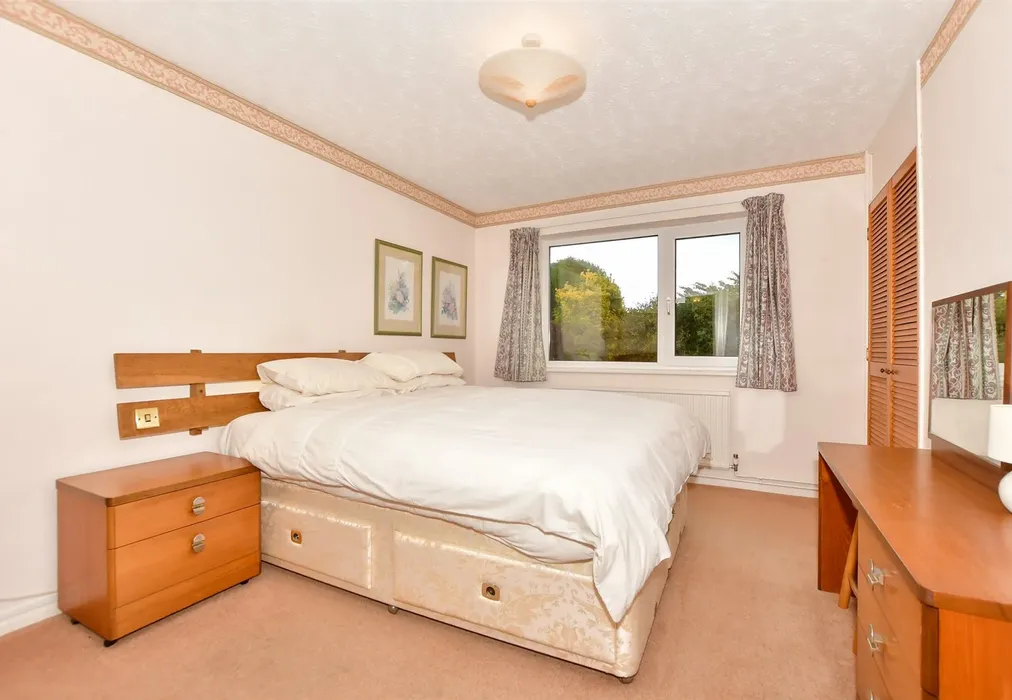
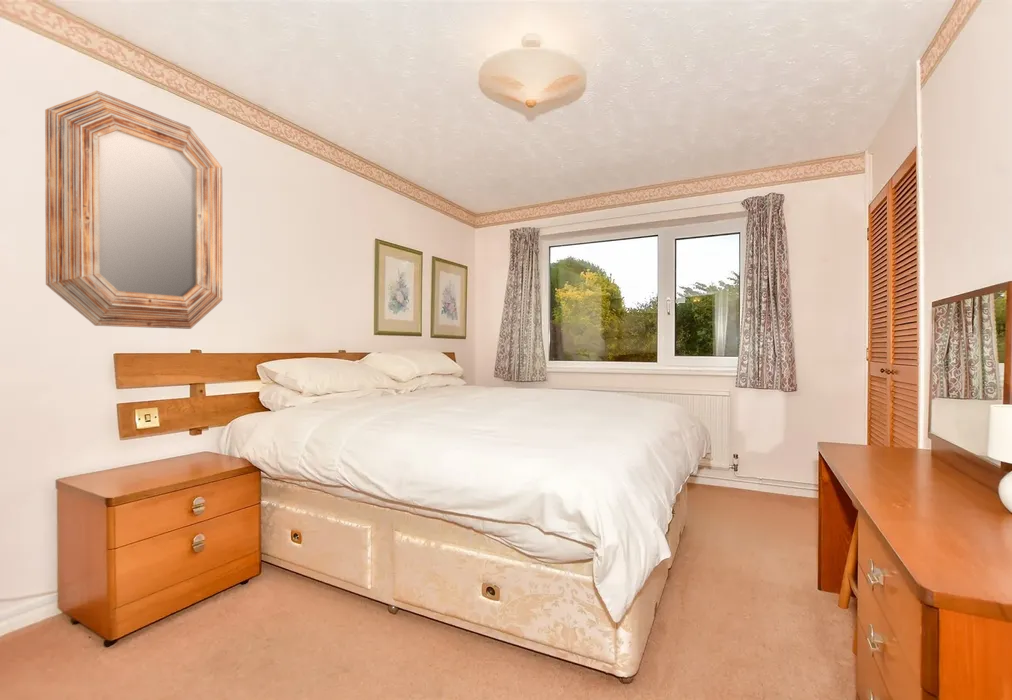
+ home mirror [44,90,224,330]
